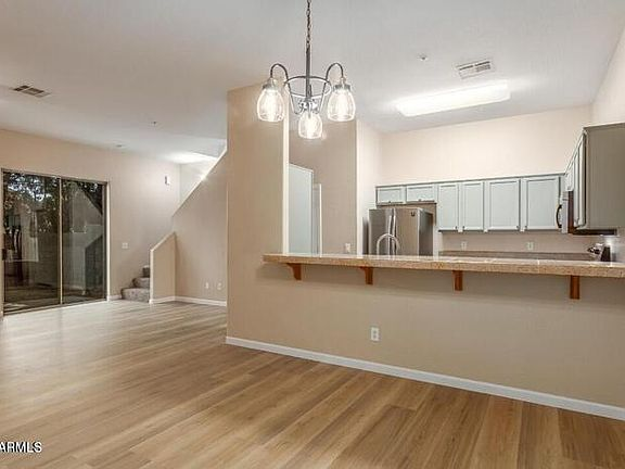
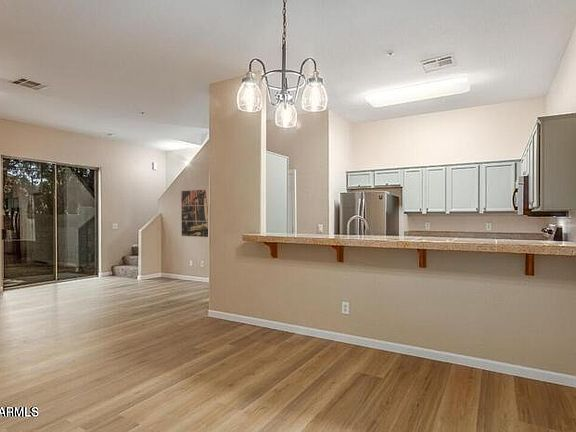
+ wall art [180,189,209,238]
